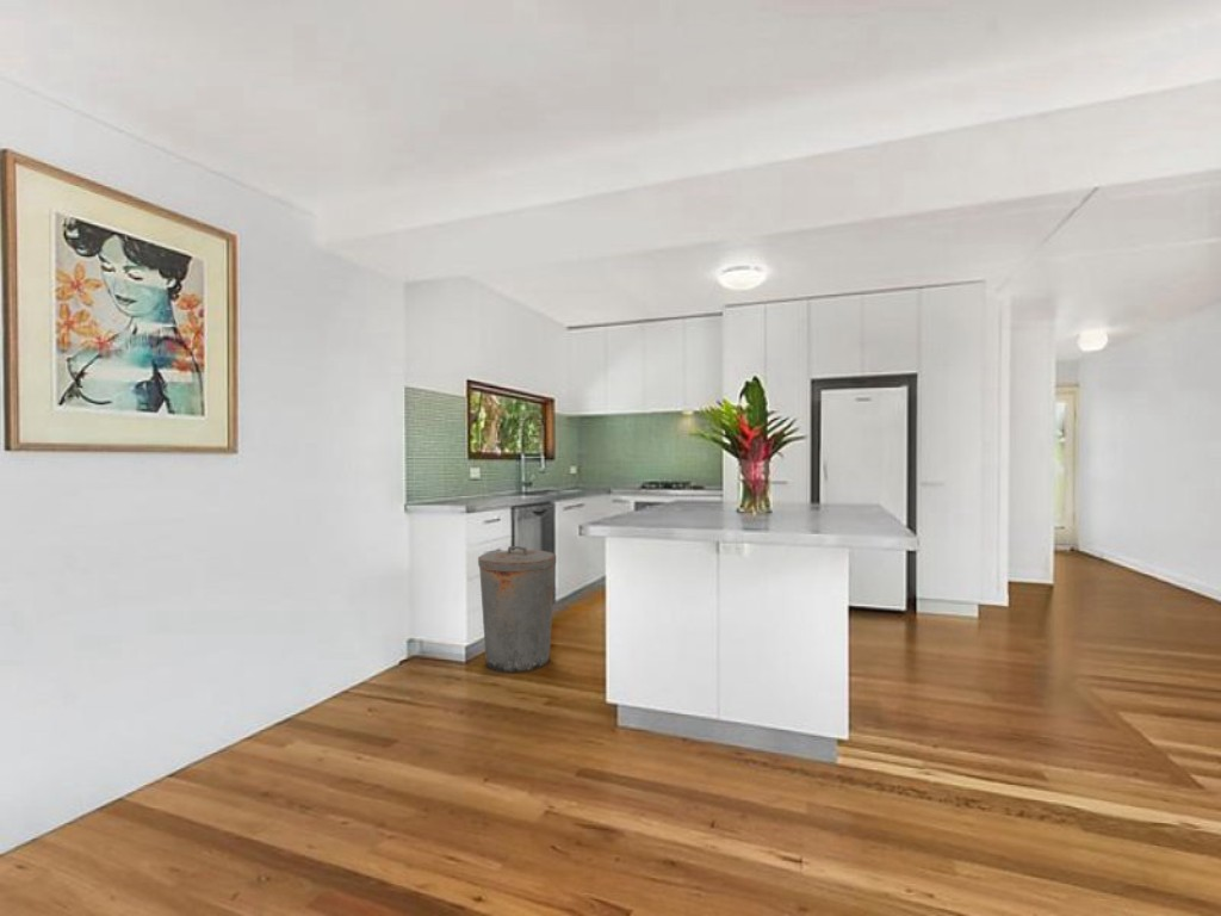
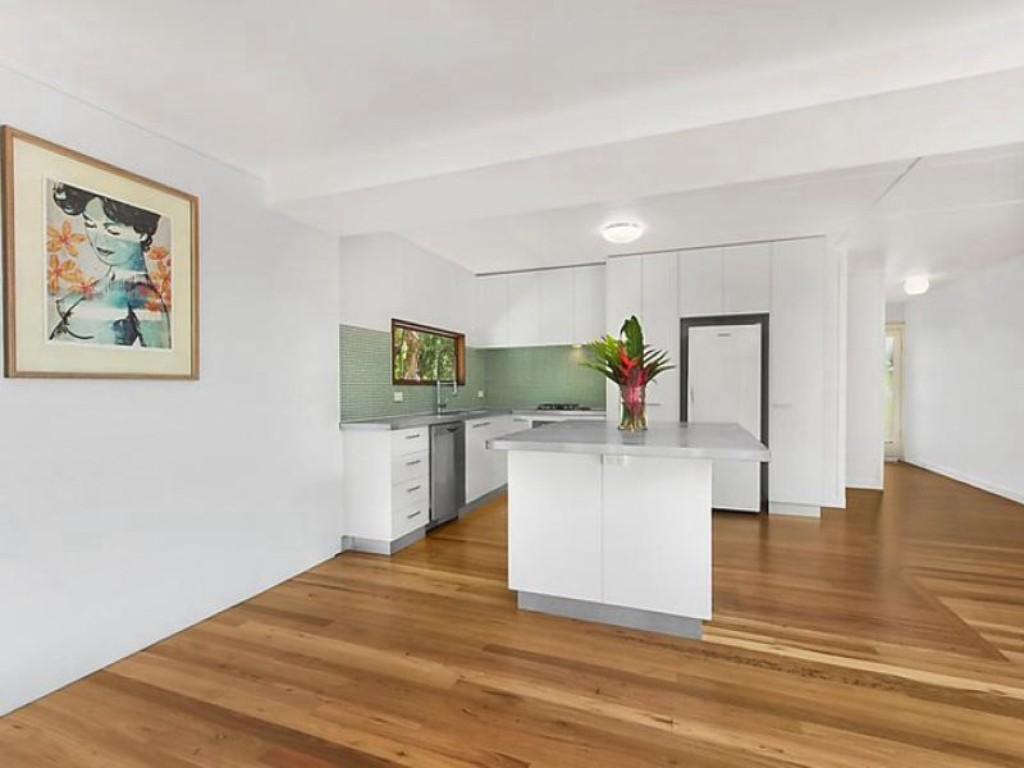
- trash can [477,545,557,674]
